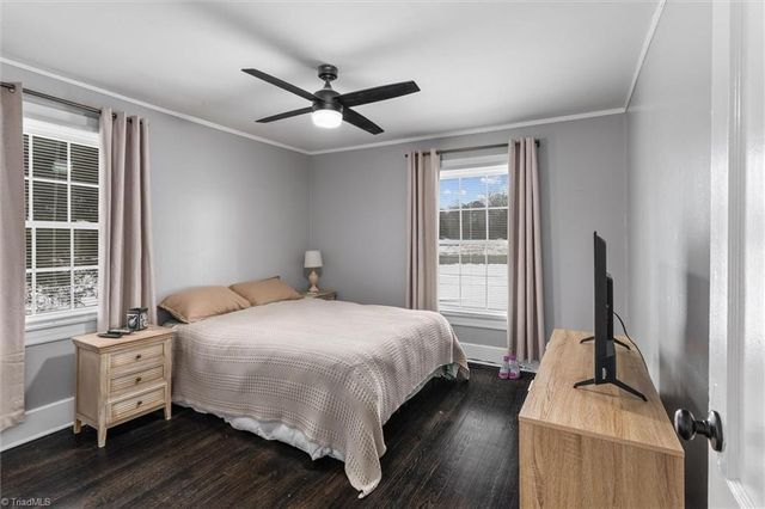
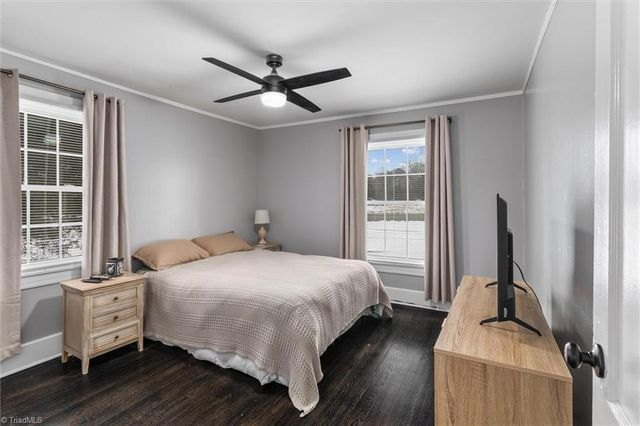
- boots [497,354,521,380]
